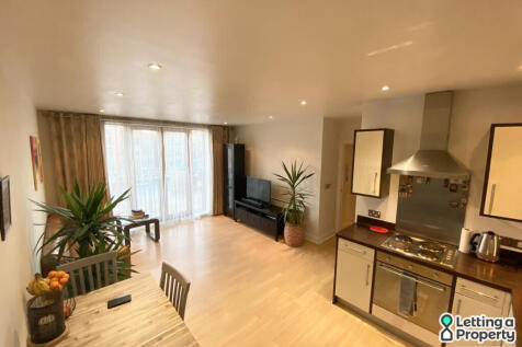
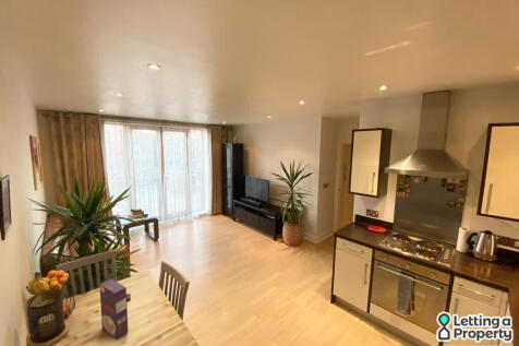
+ cereal box [98,278,129,341]
